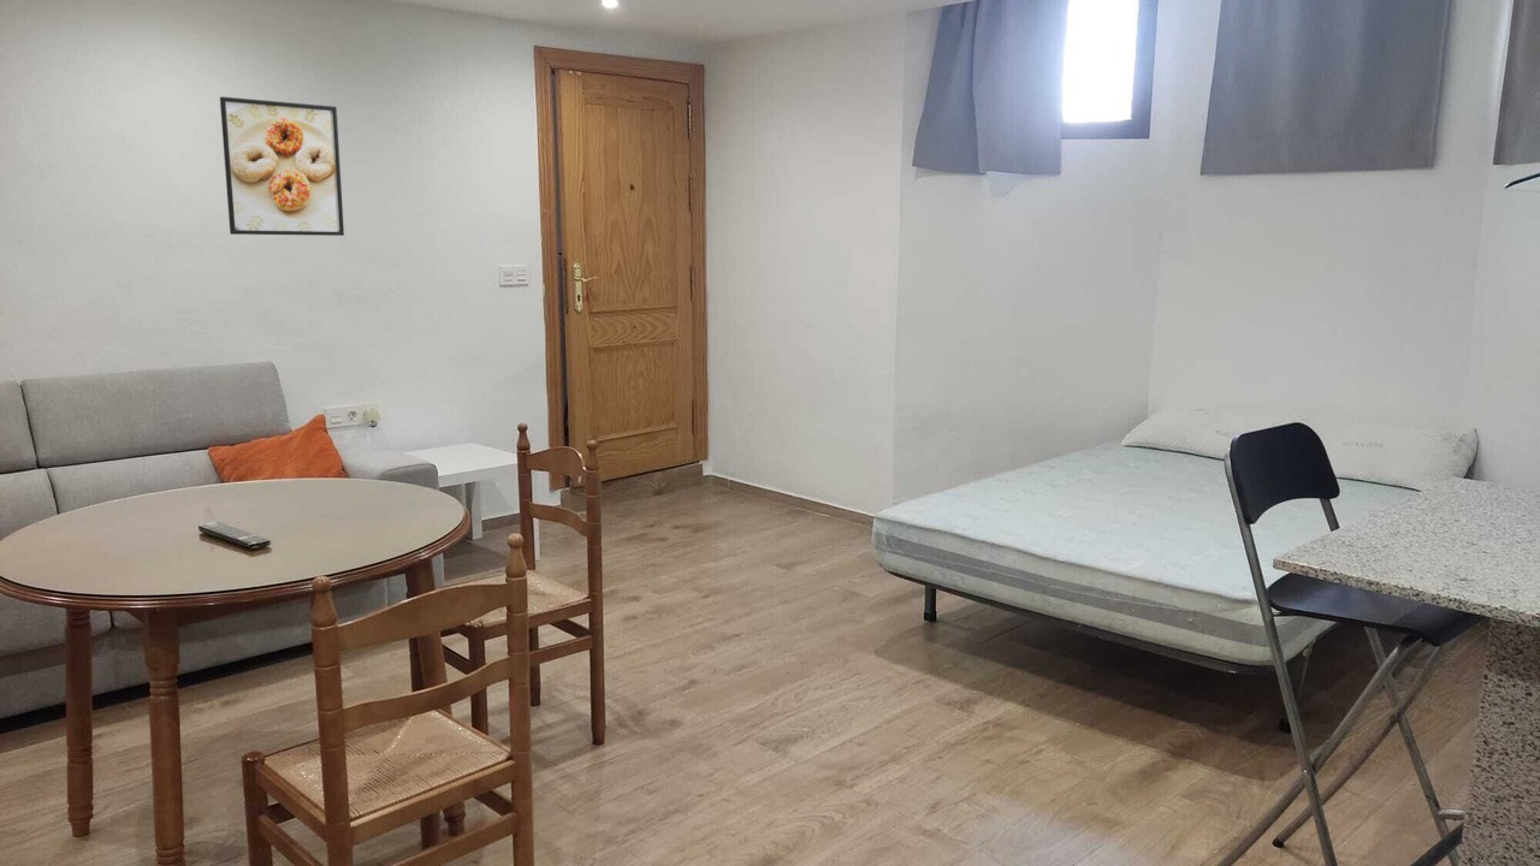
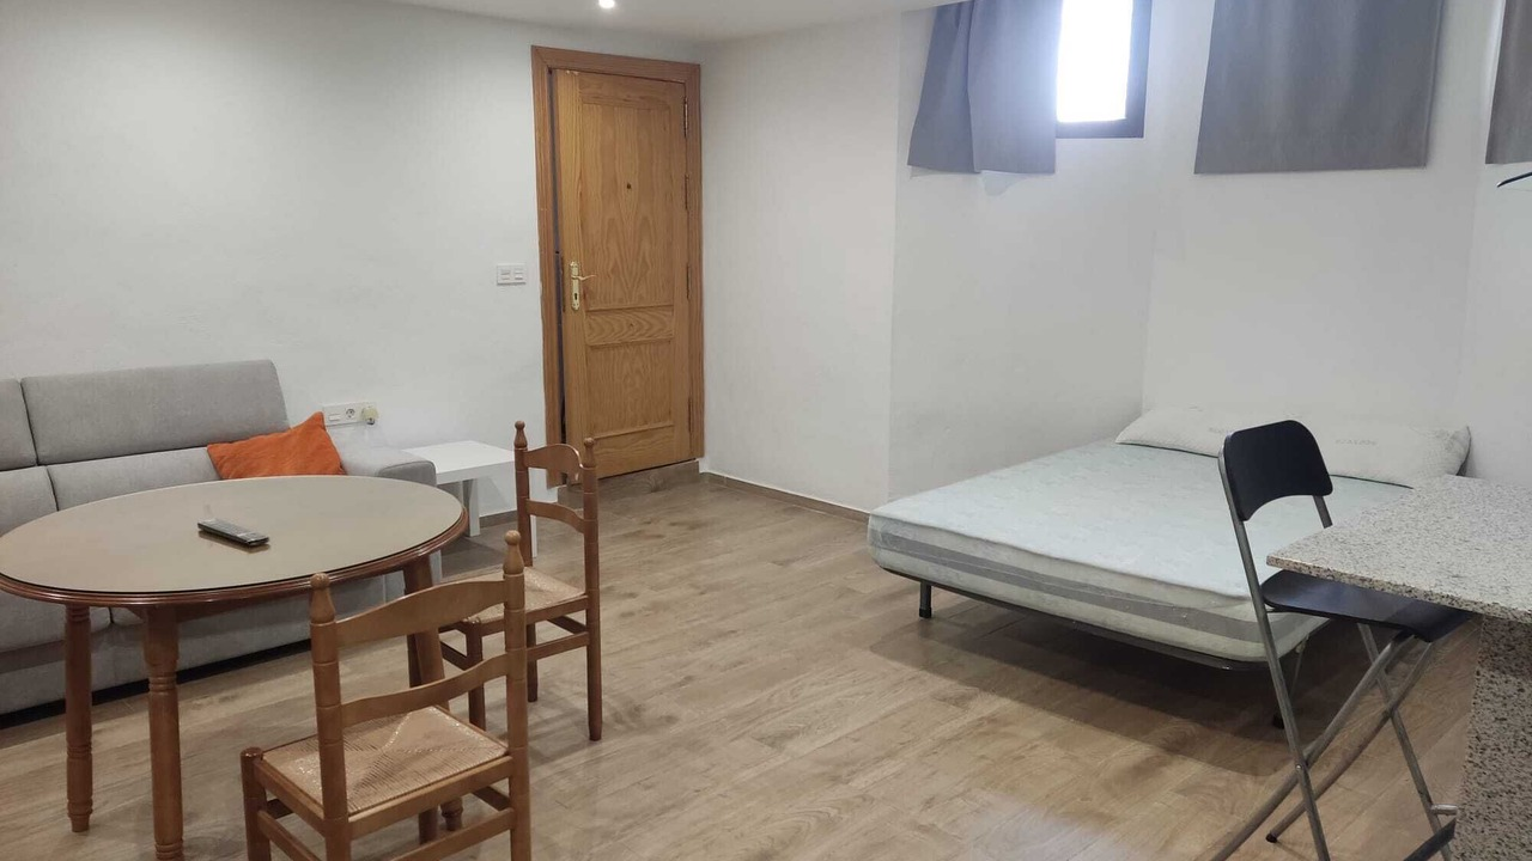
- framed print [219,95,345,237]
